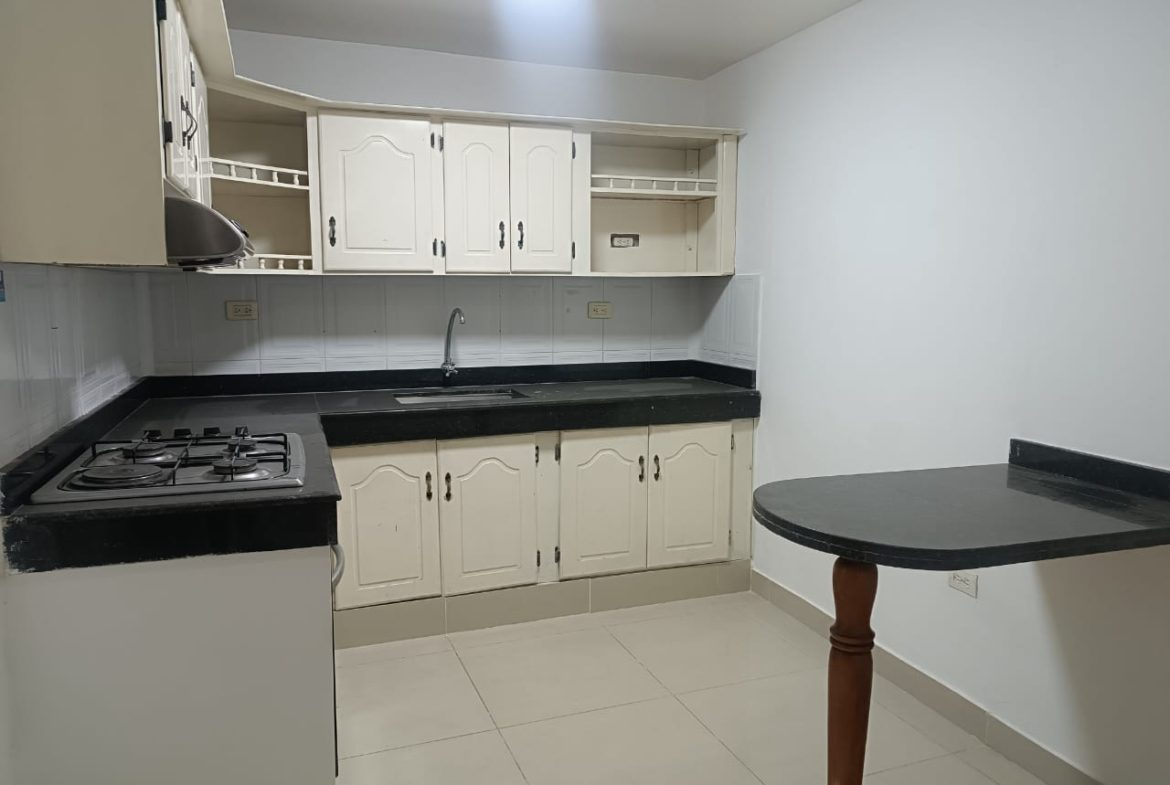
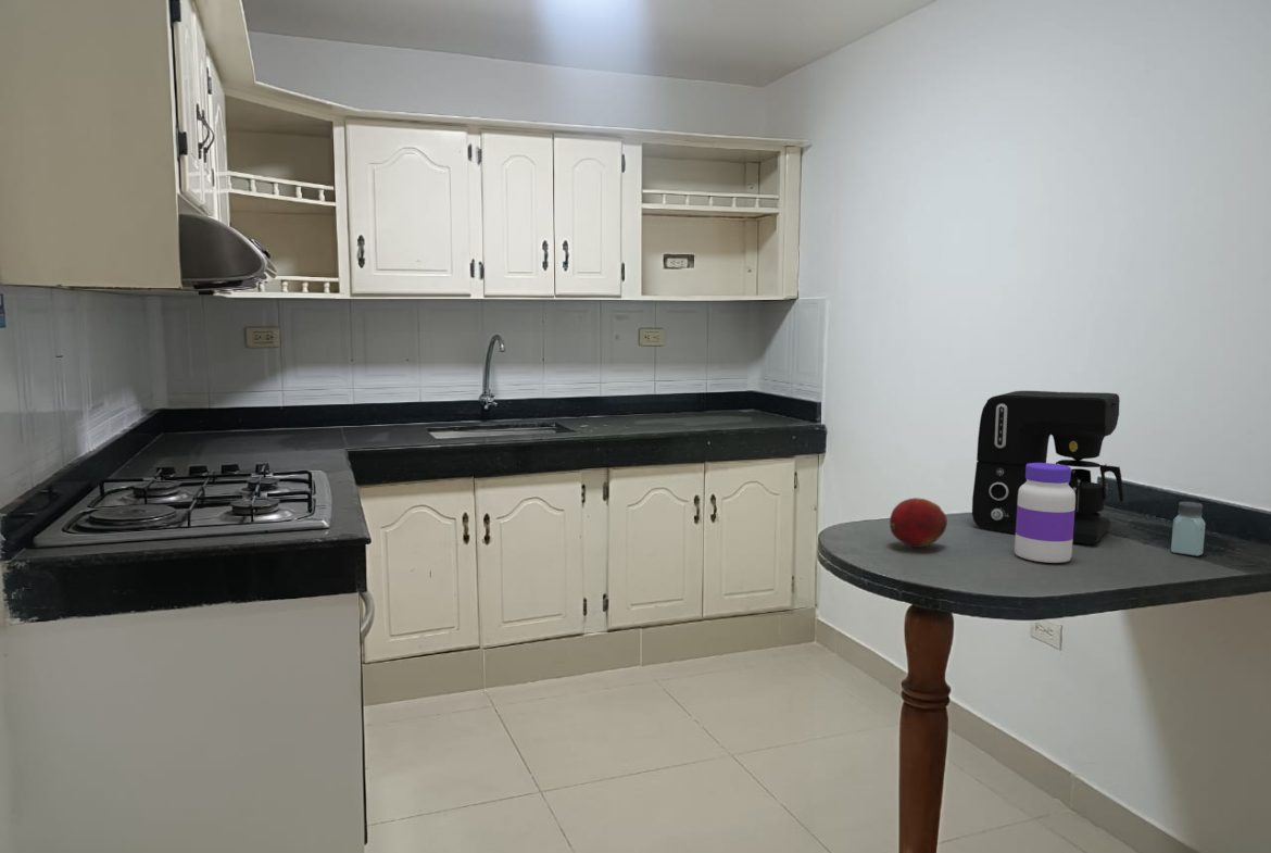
+ saltshaker [1170,501,1207,557]
+ coffee maker [971,390,1124,545]
+ jar [1014,462,1075,564]
+ fruit [889,497,948,549]
